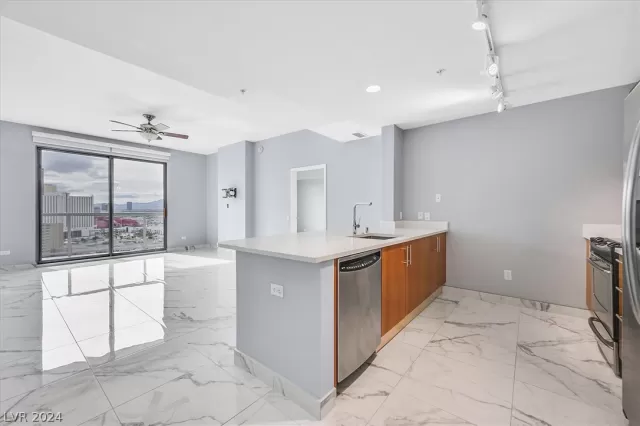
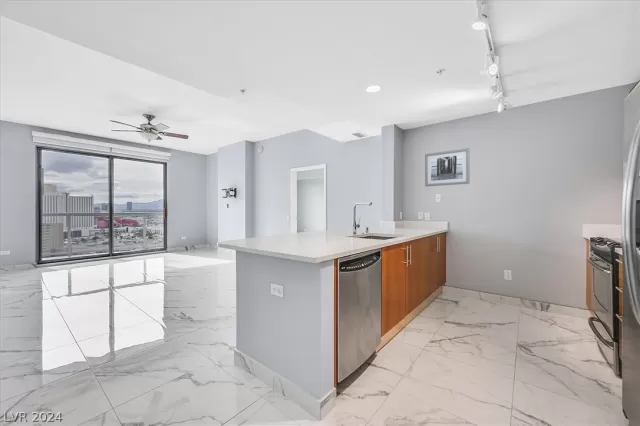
+ wall art [424,147,471,187]
